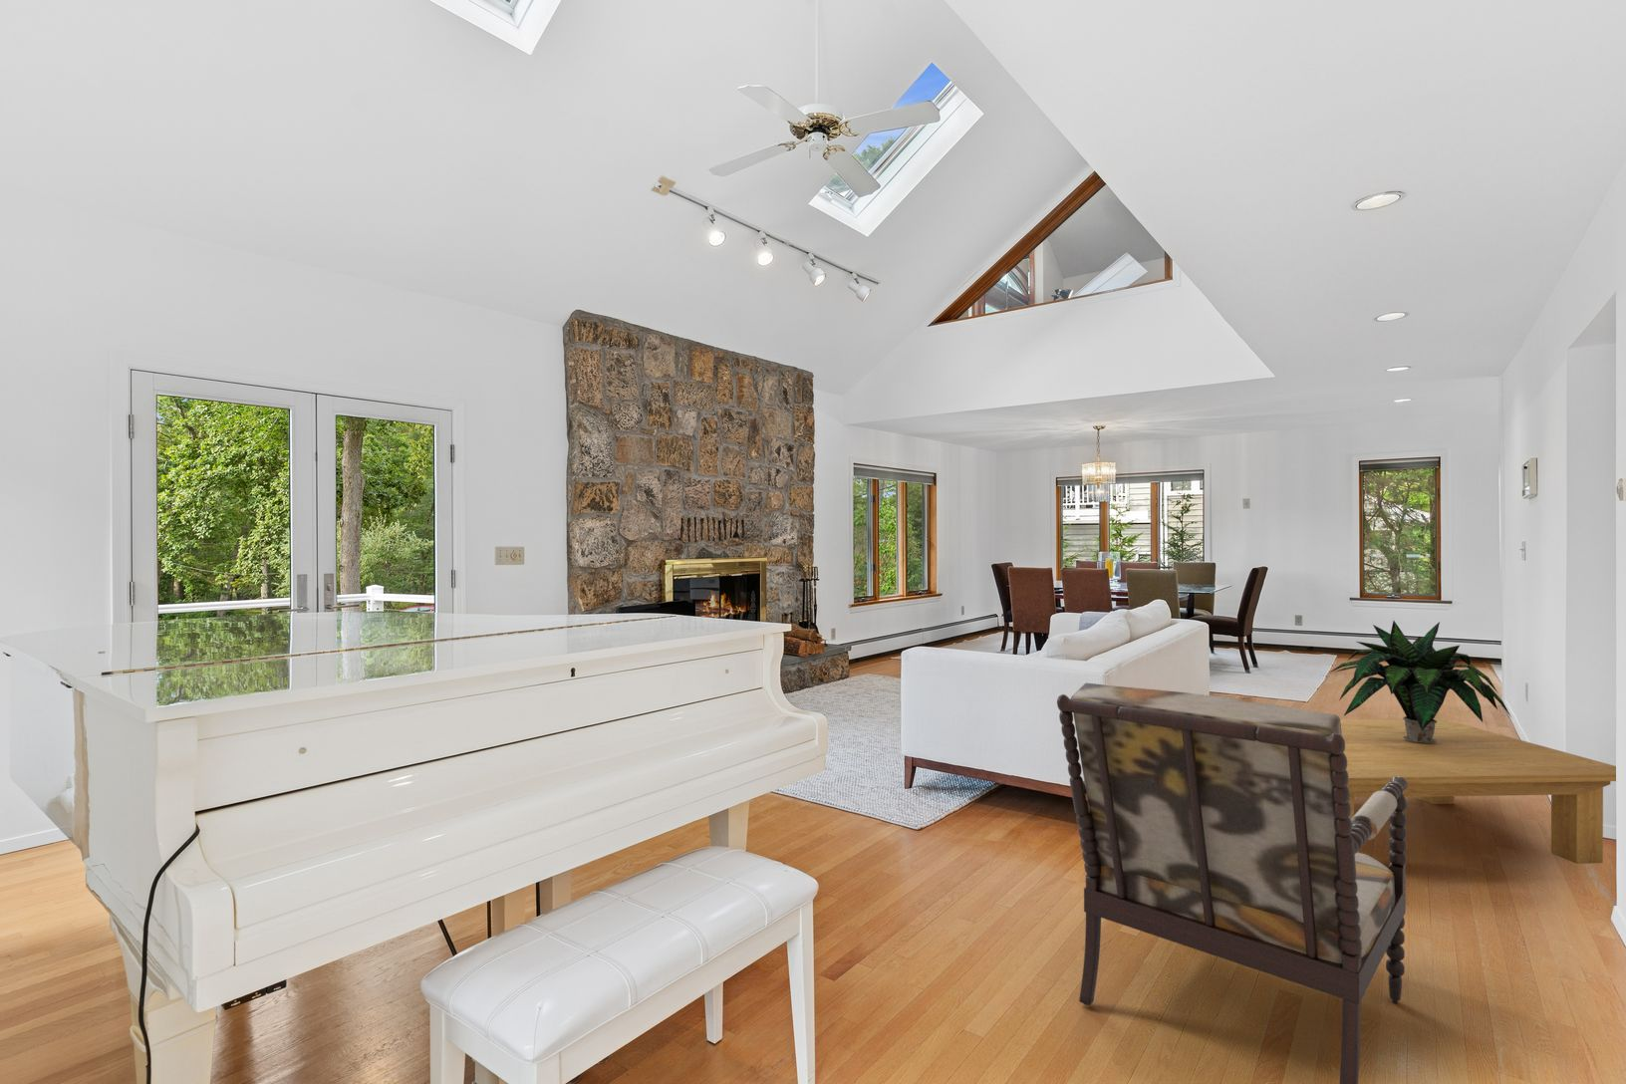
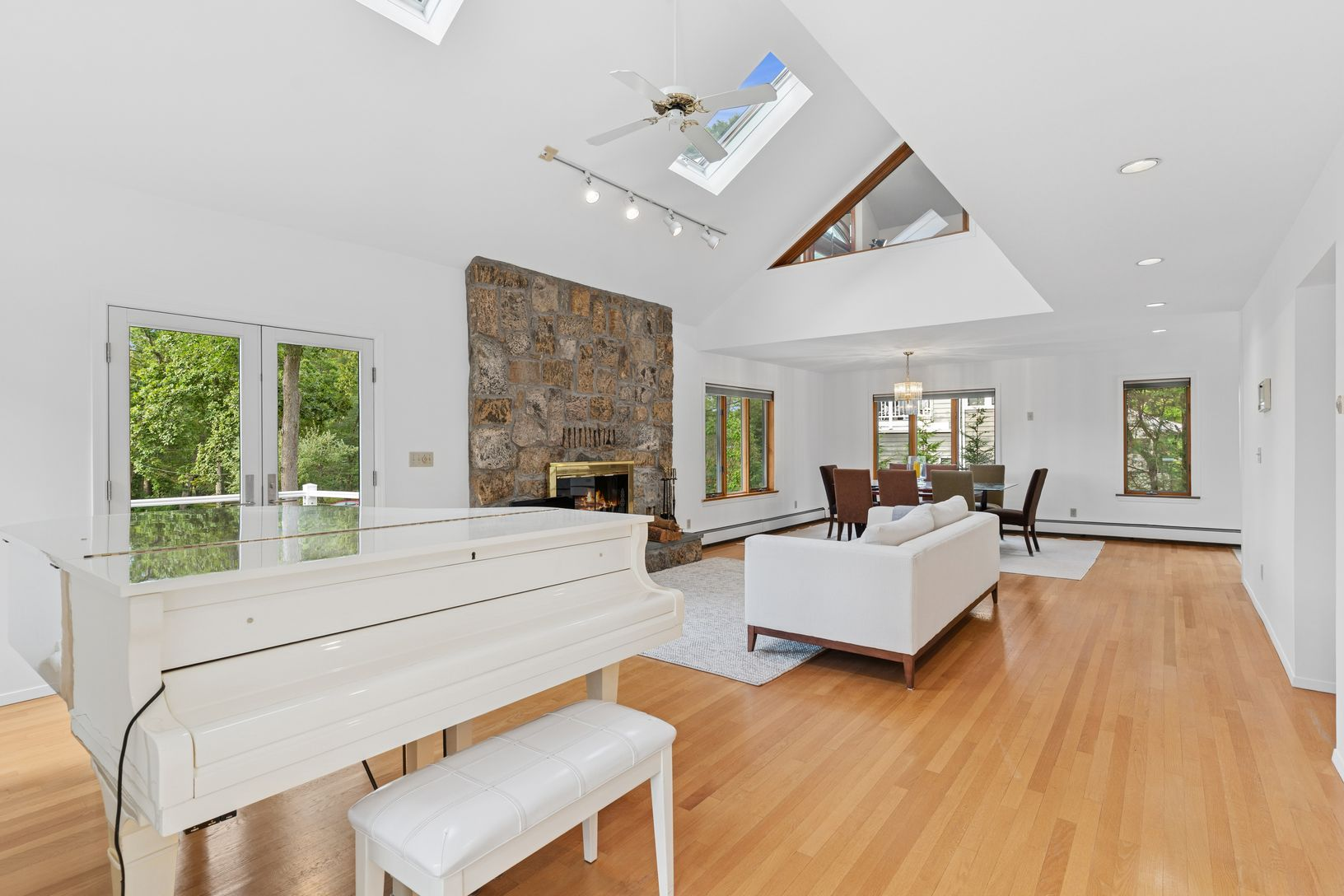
- potted plant [1327,619,1512,743]
- armchair [1056,682,1408,1084]
- coffee table [1340,717,1618,865]
